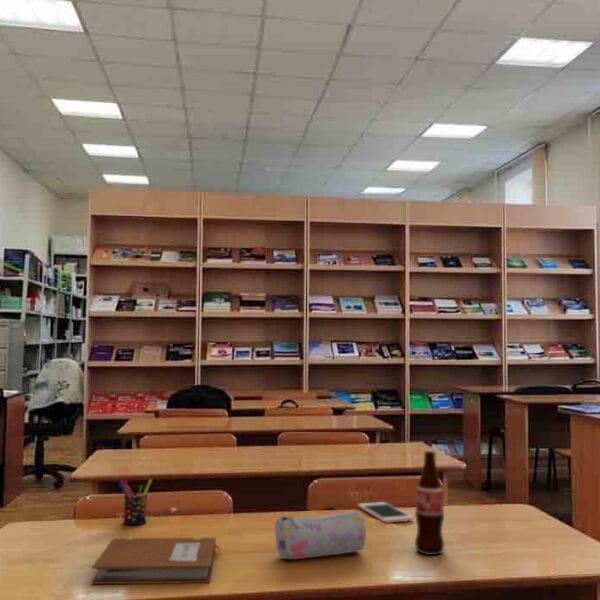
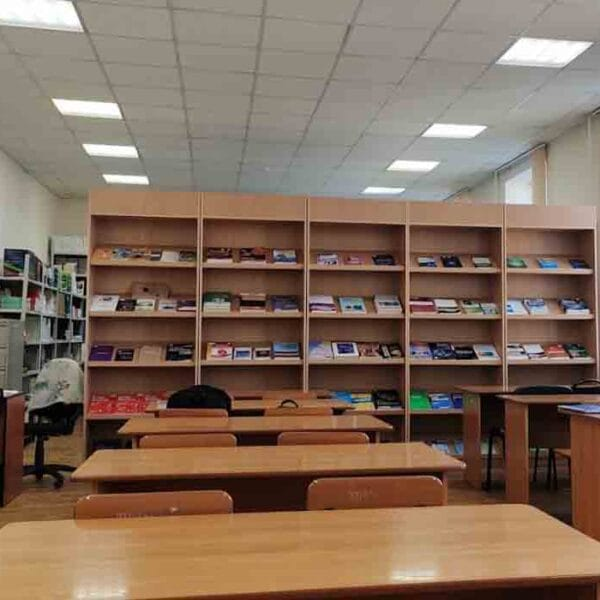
- pencil case [274,510,367,560]
- cell phone [357,501,414,524]
- bottle [414,450,445,556]
- pen holder [117,475,153,526]
- notebook [90,536,222,585]
